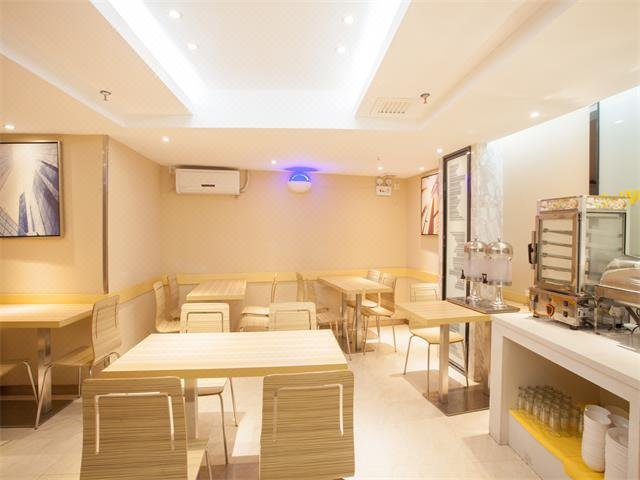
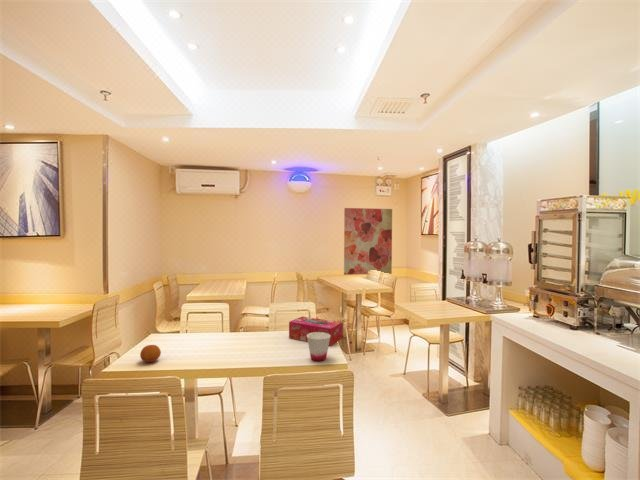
+ fruit [139,344,162,363]
+ wall art [343,207,393,276]
+ cup [307,332,331,362]
+ tissue box [288,315,343,347]
